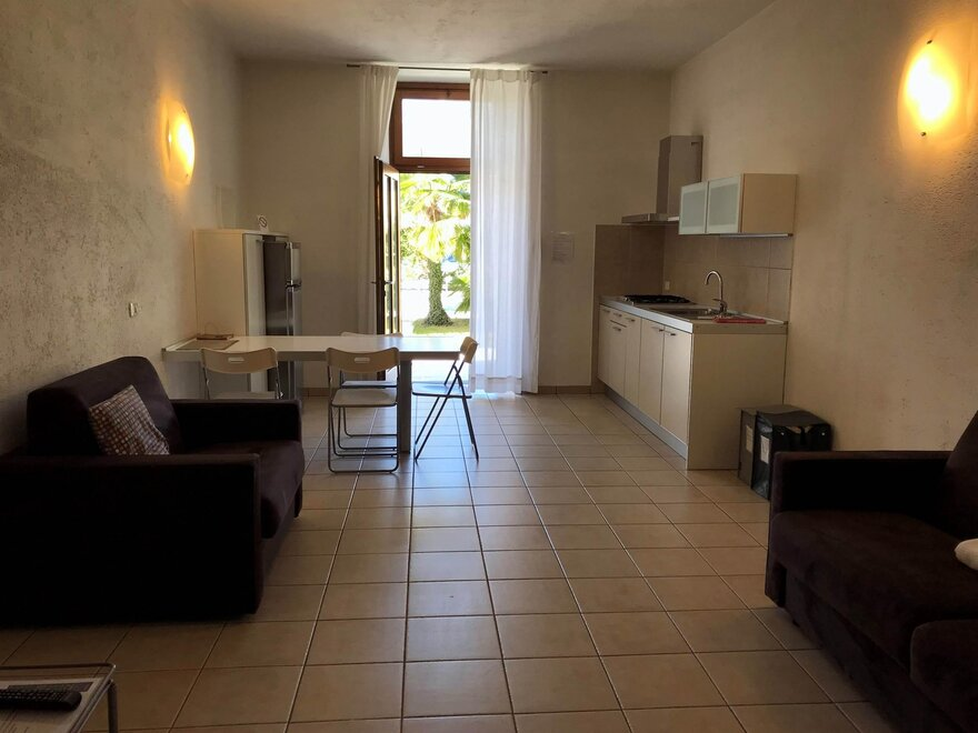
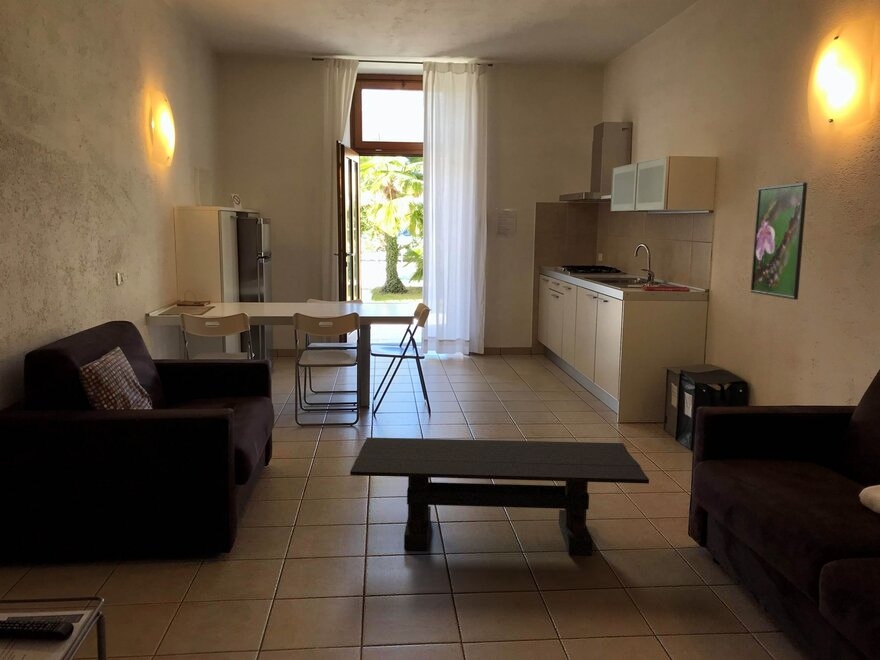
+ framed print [750,181,808,301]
+ coffee table [349,437,650,556]
